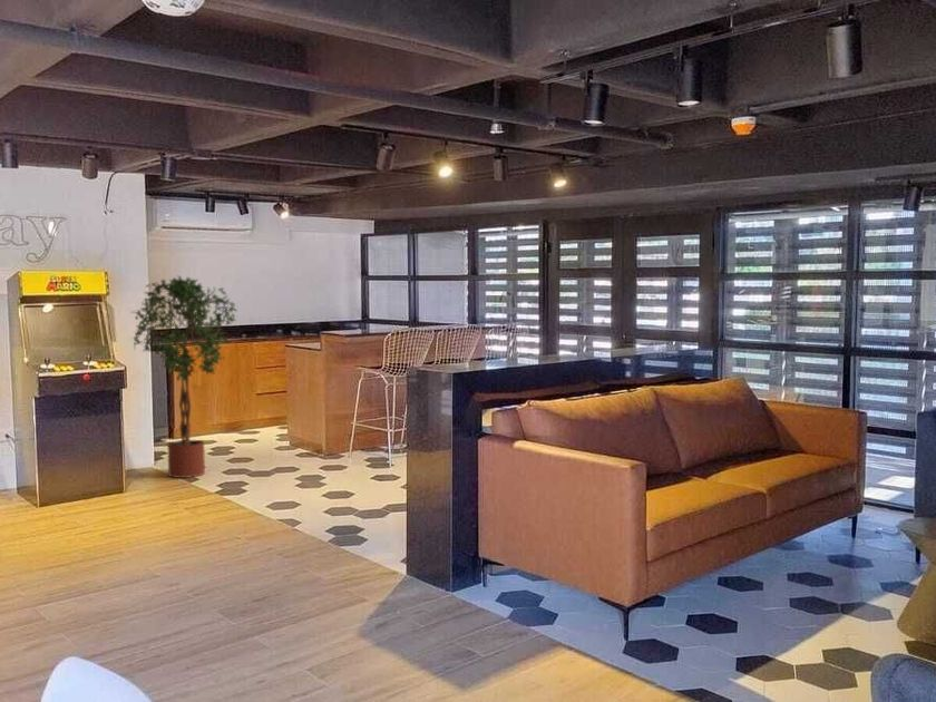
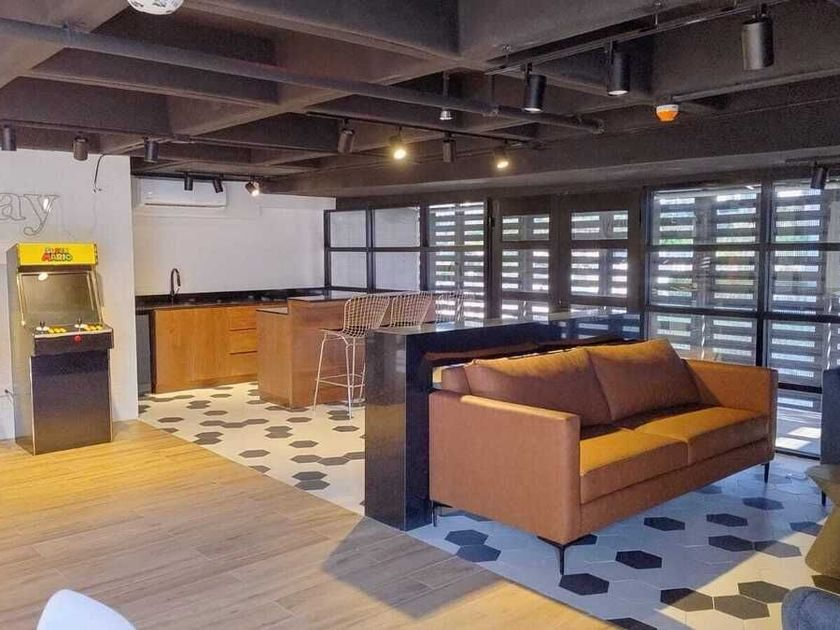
- potted tree [129,274,238,479]
